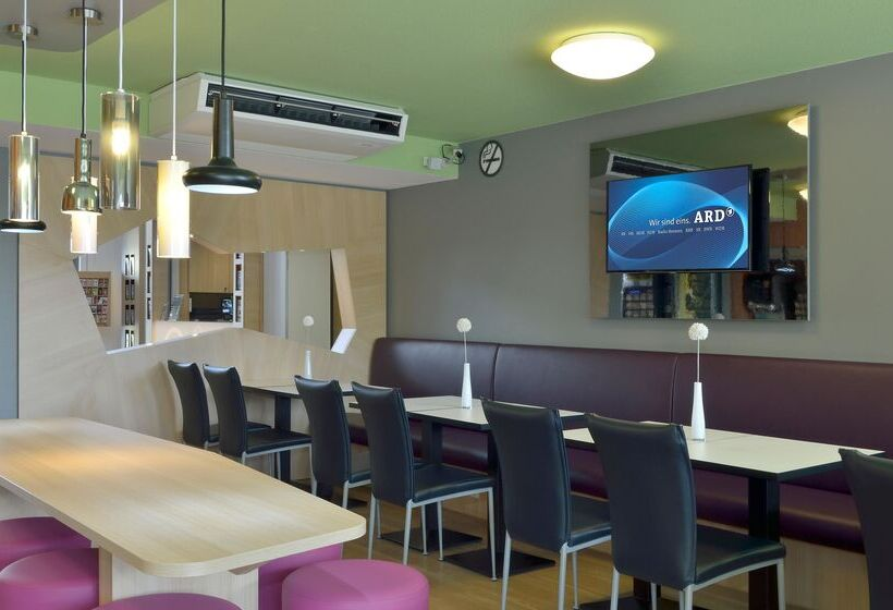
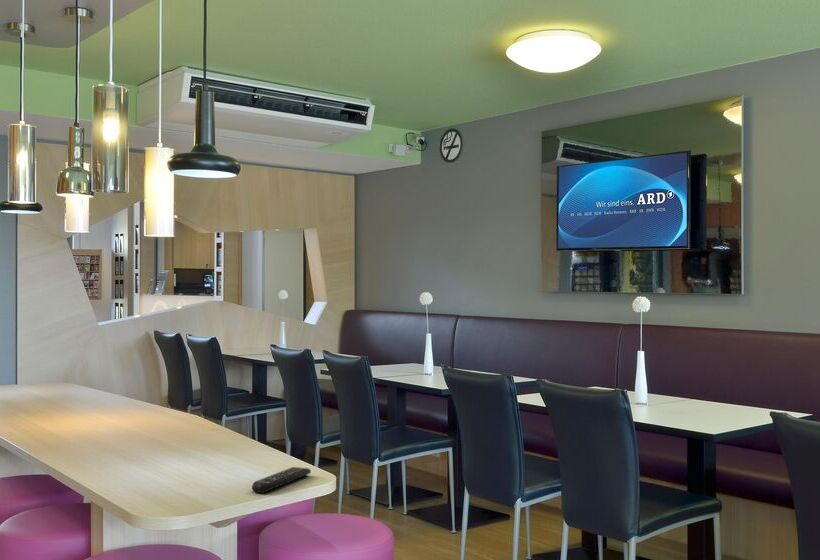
+ remote control [251,466,312,494]
